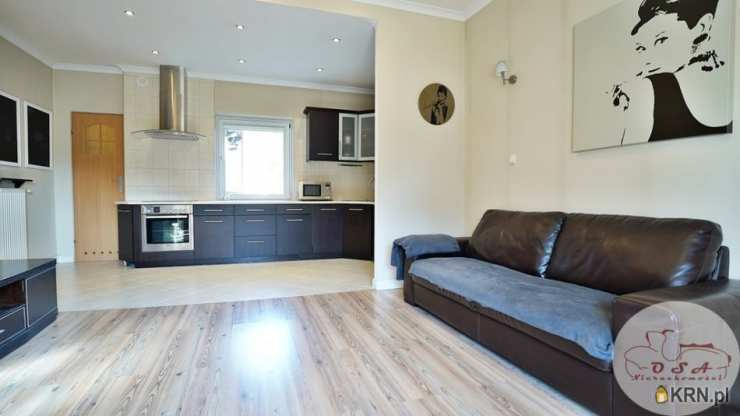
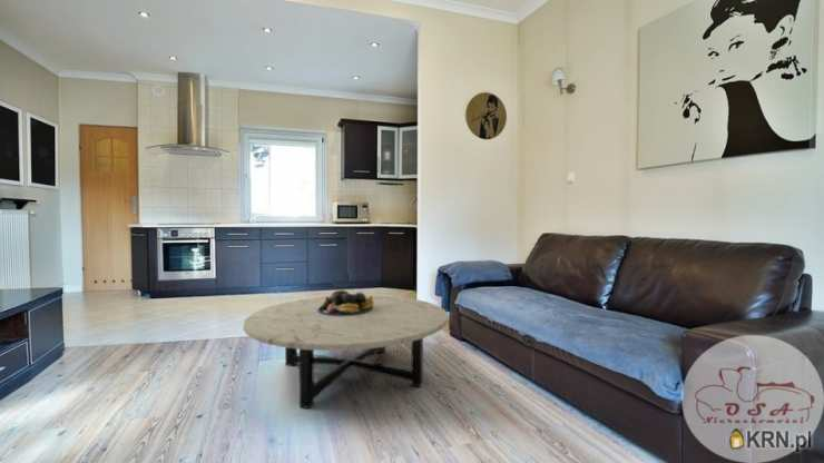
+ coffee table [243,294,450,410]
+ fruit bowl [317,288,374,316]
